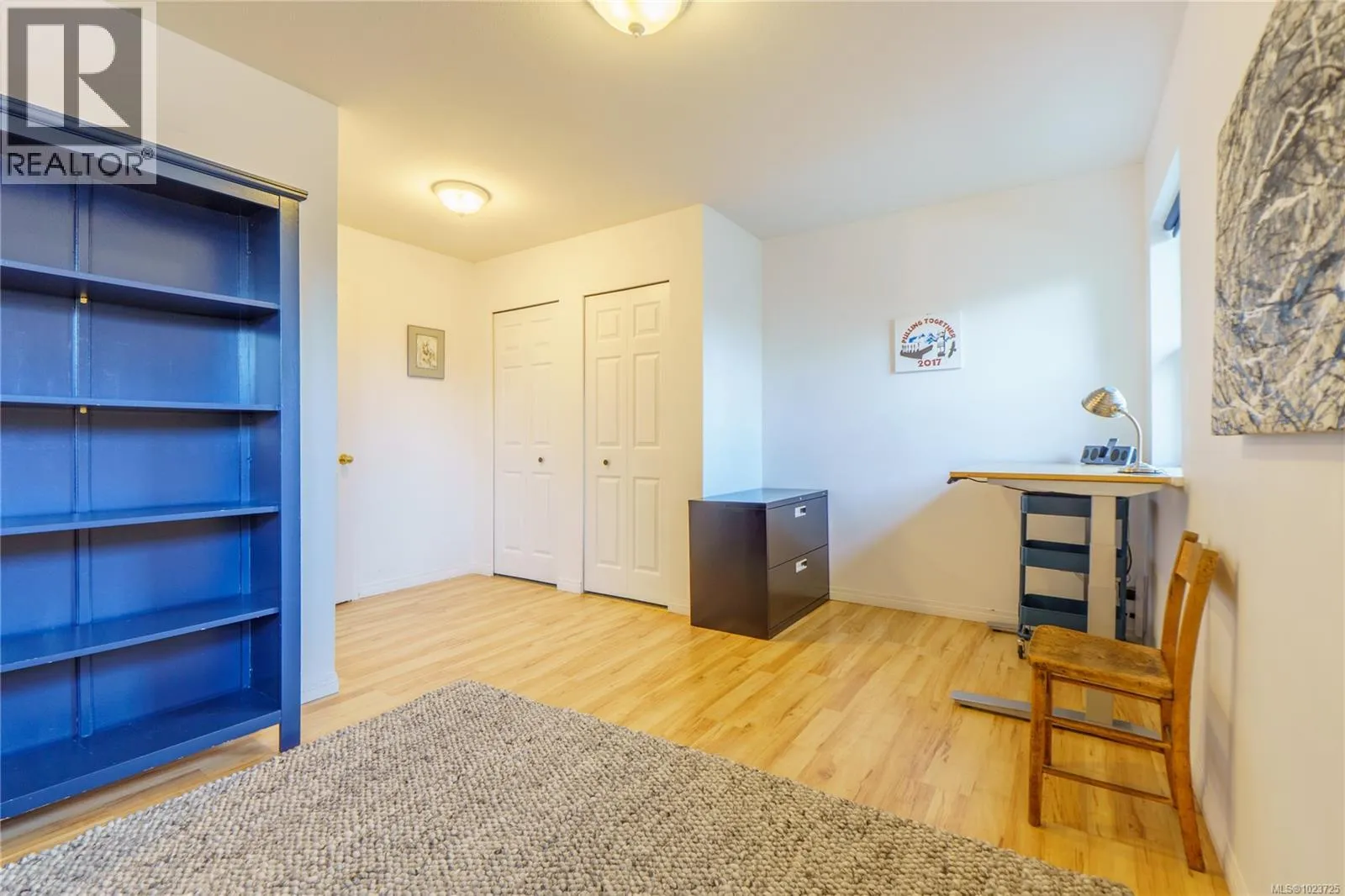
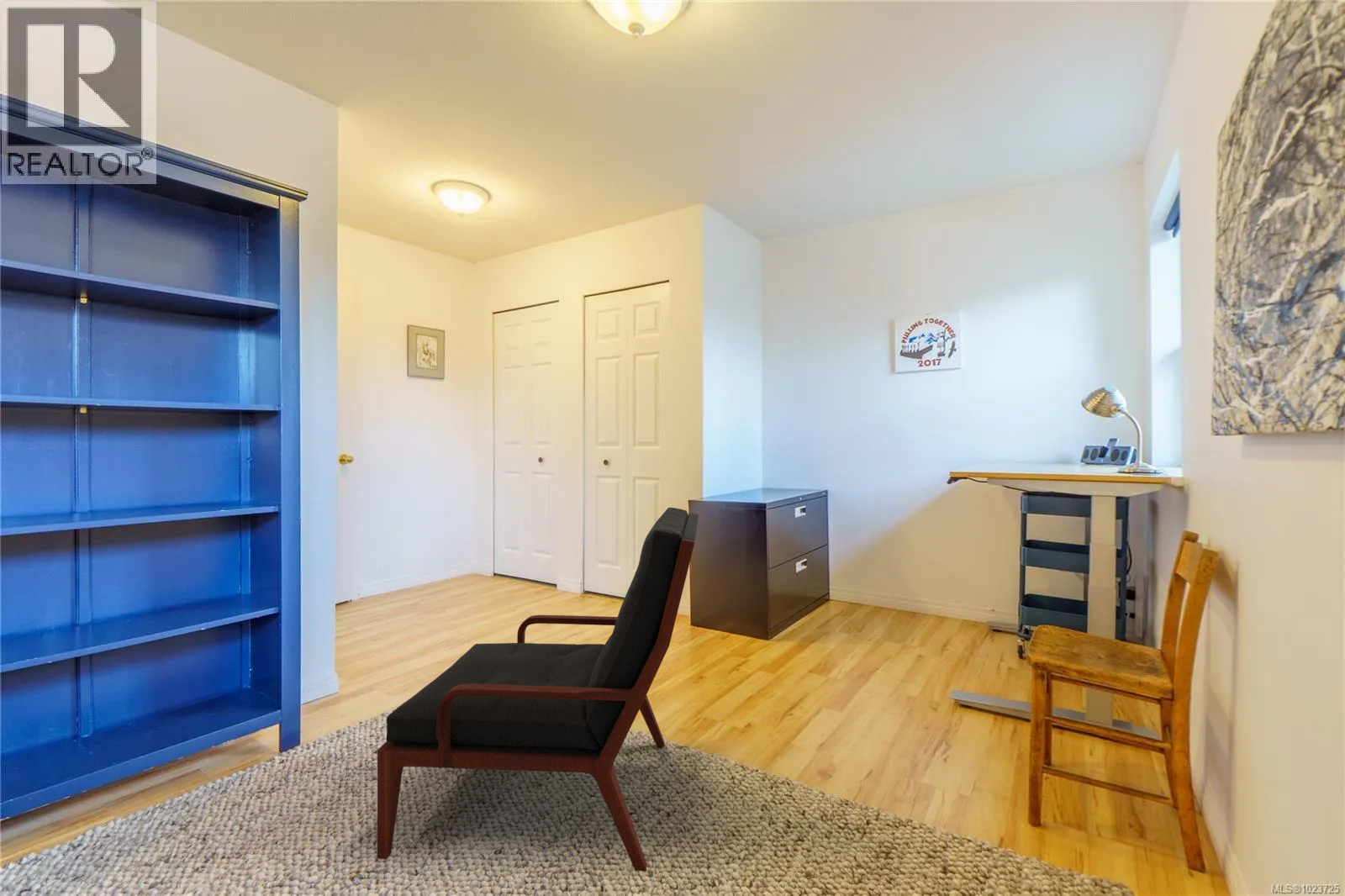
+ armchair [377,507,699,872]
